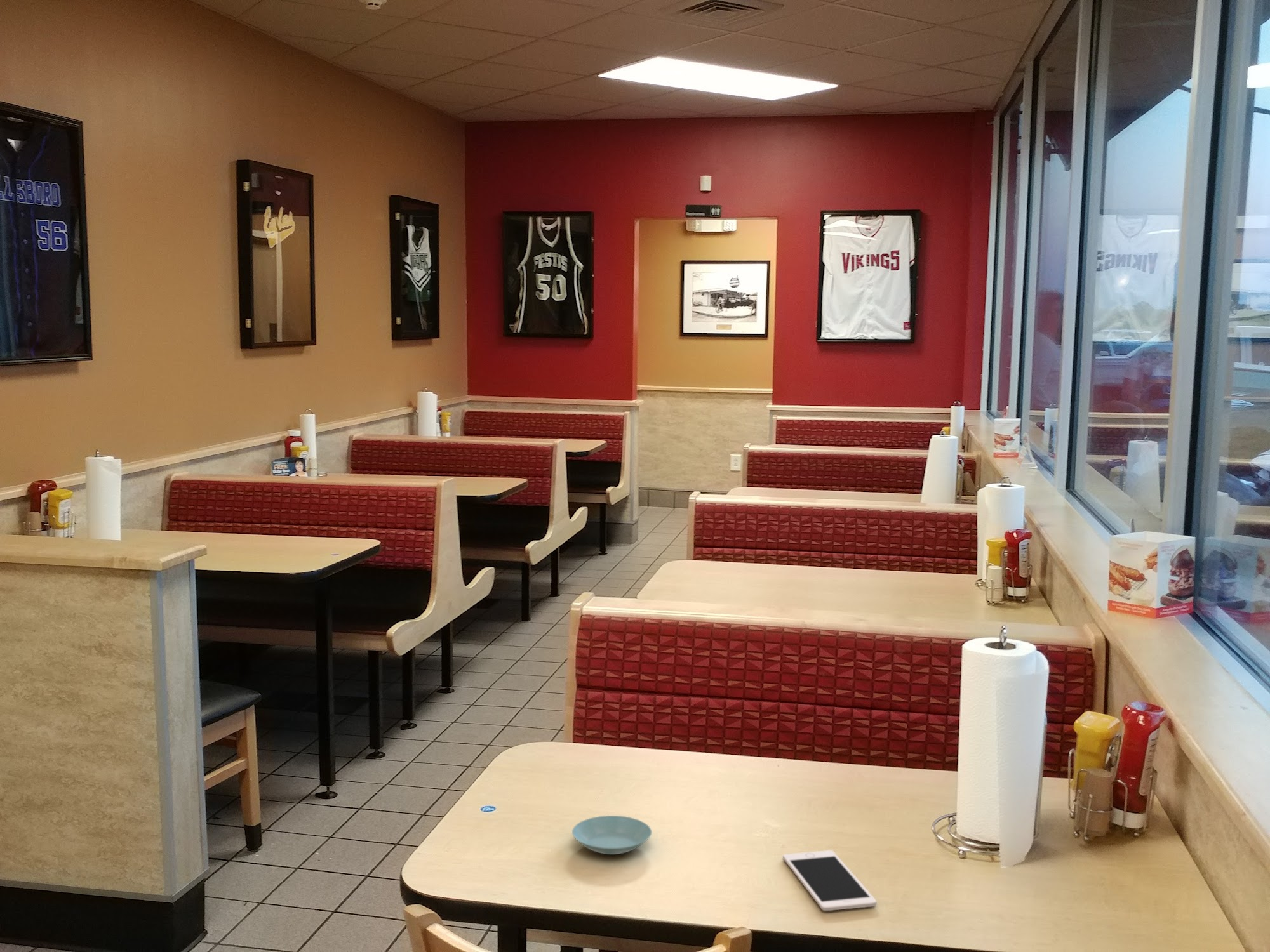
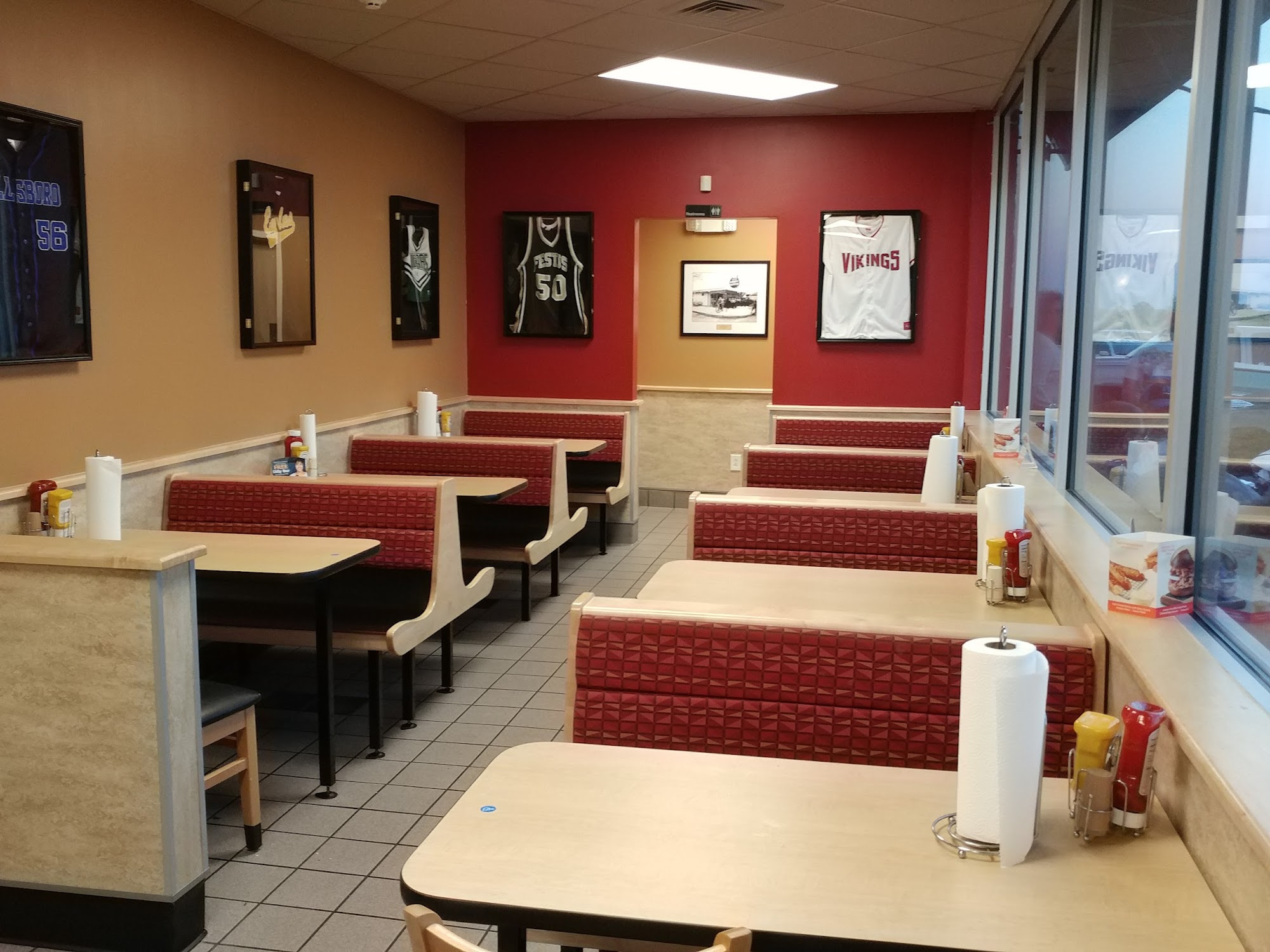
- saucer [572,815,652,855]
- cell phone [782,850,877,911]
